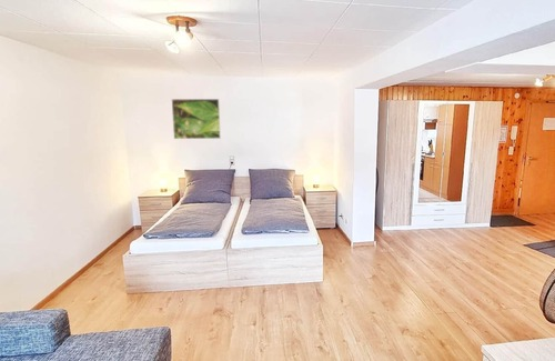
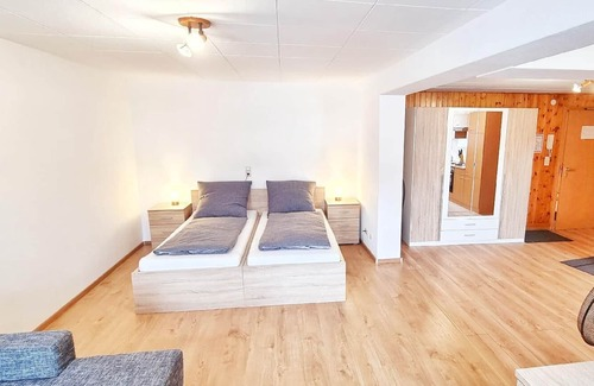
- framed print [171,98,222,140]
